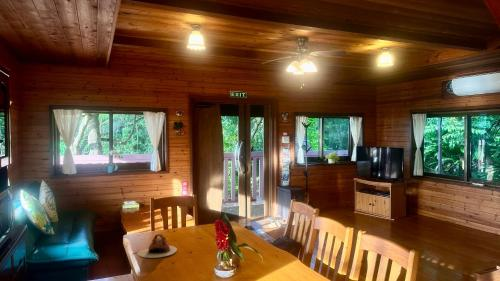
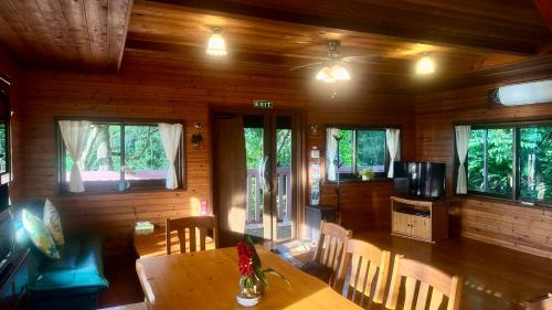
- teapot [137,233,178,259]
